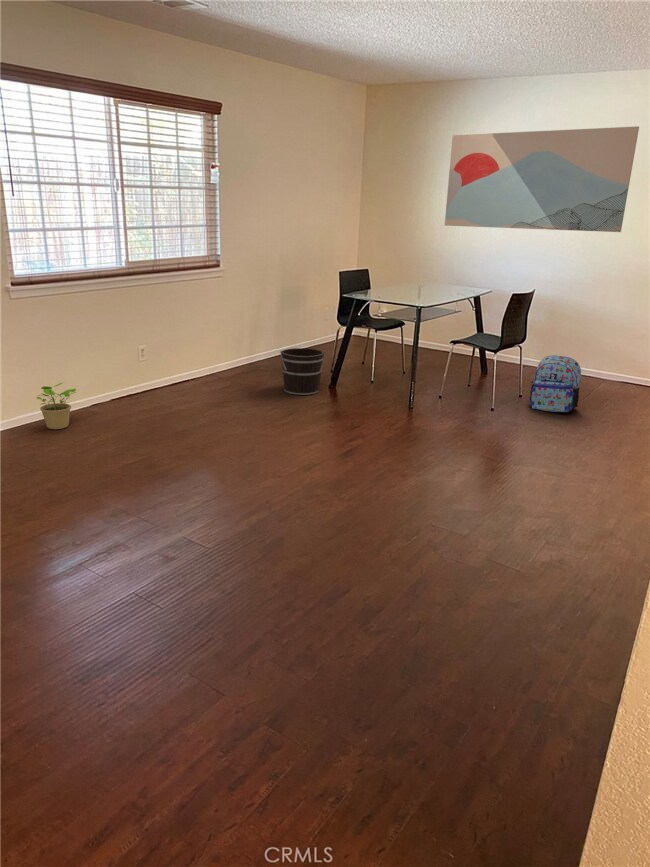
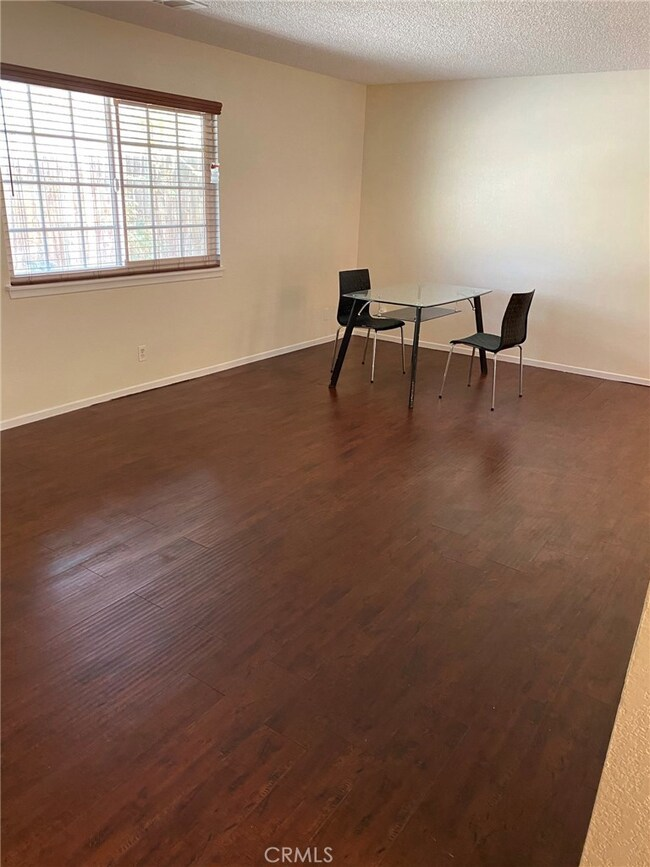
- backpack [528,354,582,413]
- wall art [444,125,640,233]
- bucket [279,347,326,396]
- potted plant [36,382,77,430]
